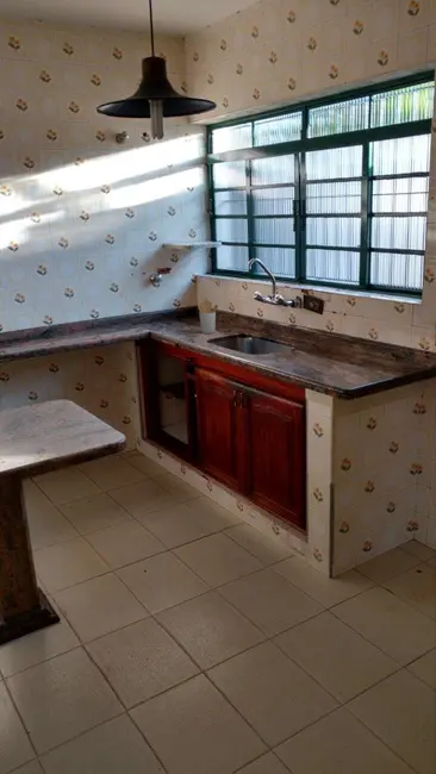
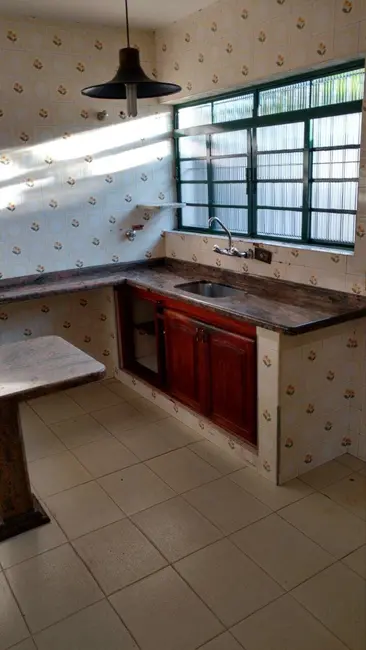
- utensil holder [197,300,219,335]
